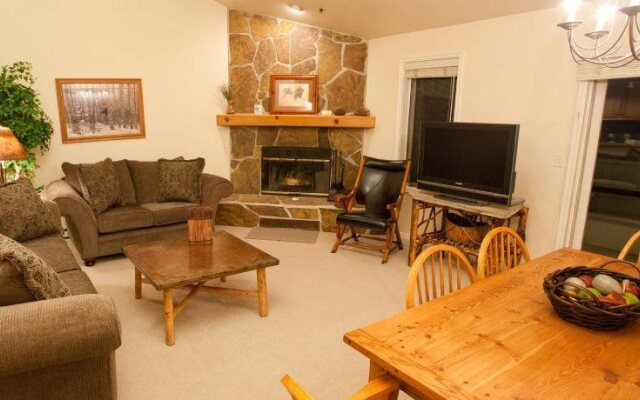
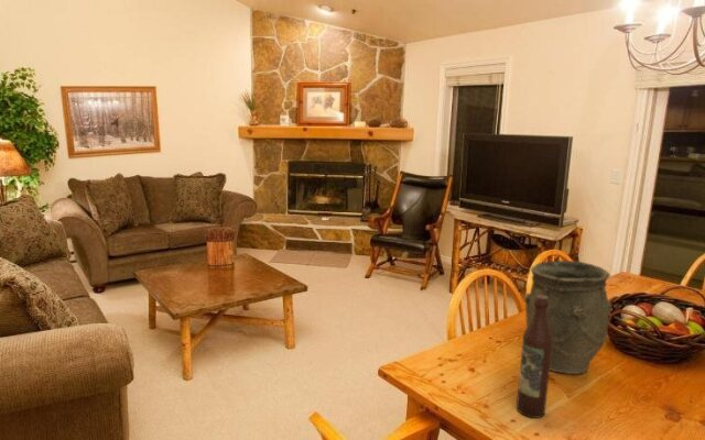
+ wine bottle [516,295,553,419]
+ vase [523,260,612,375]
